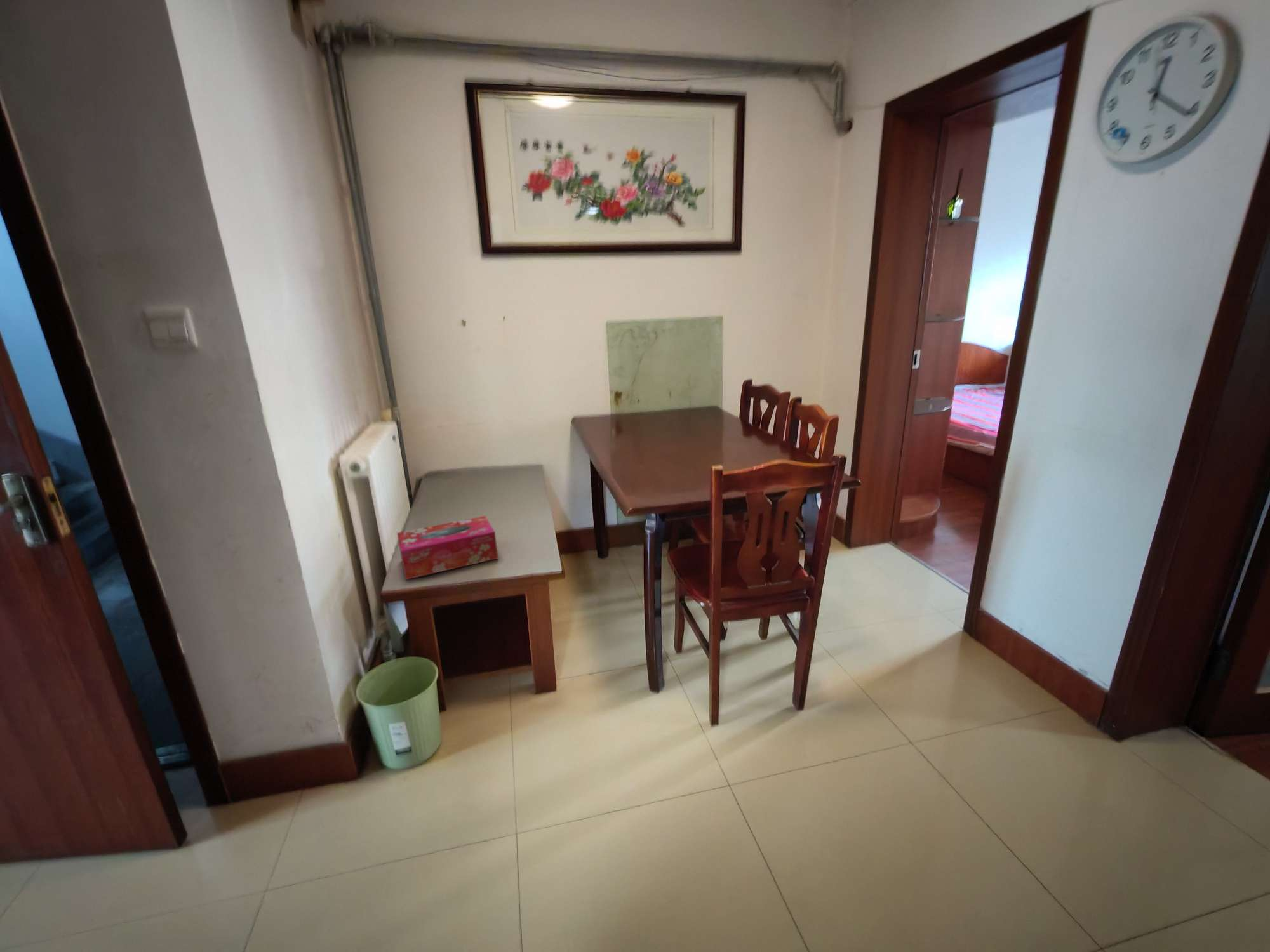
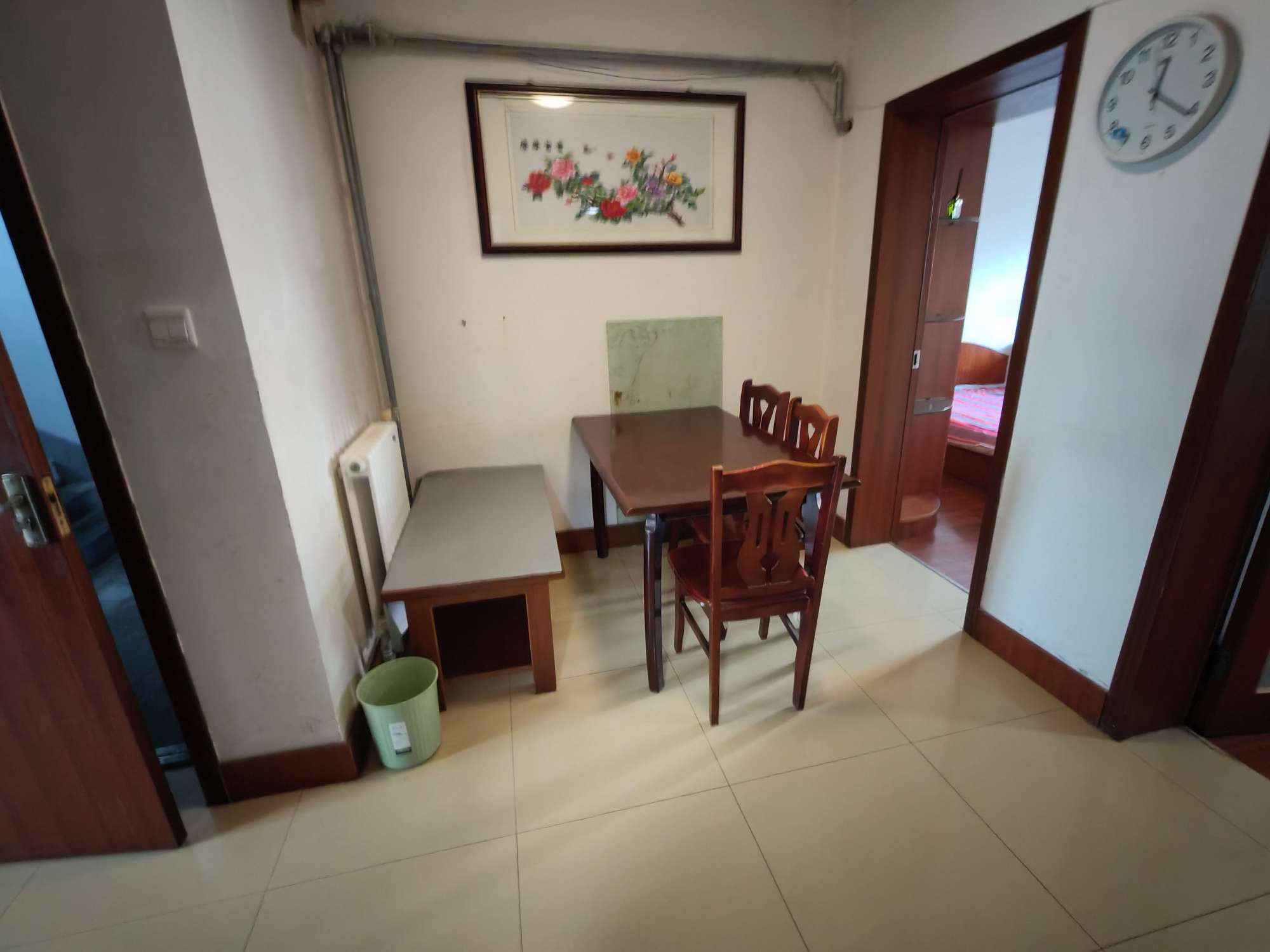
- tissue box [396,515,498,580]
